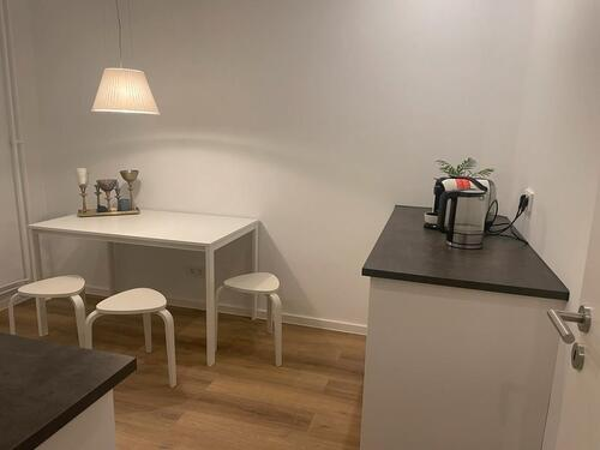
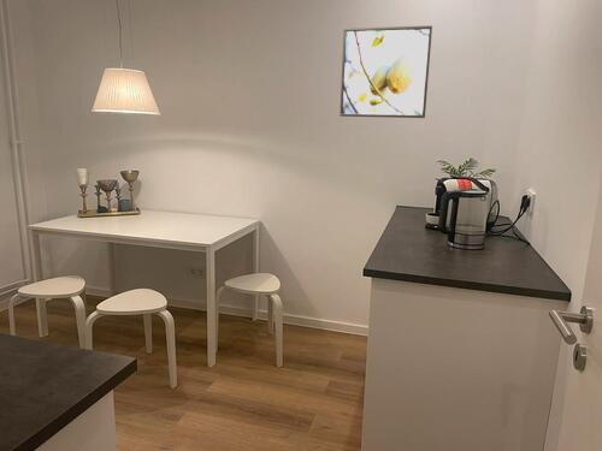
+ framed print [338,24,433,119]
